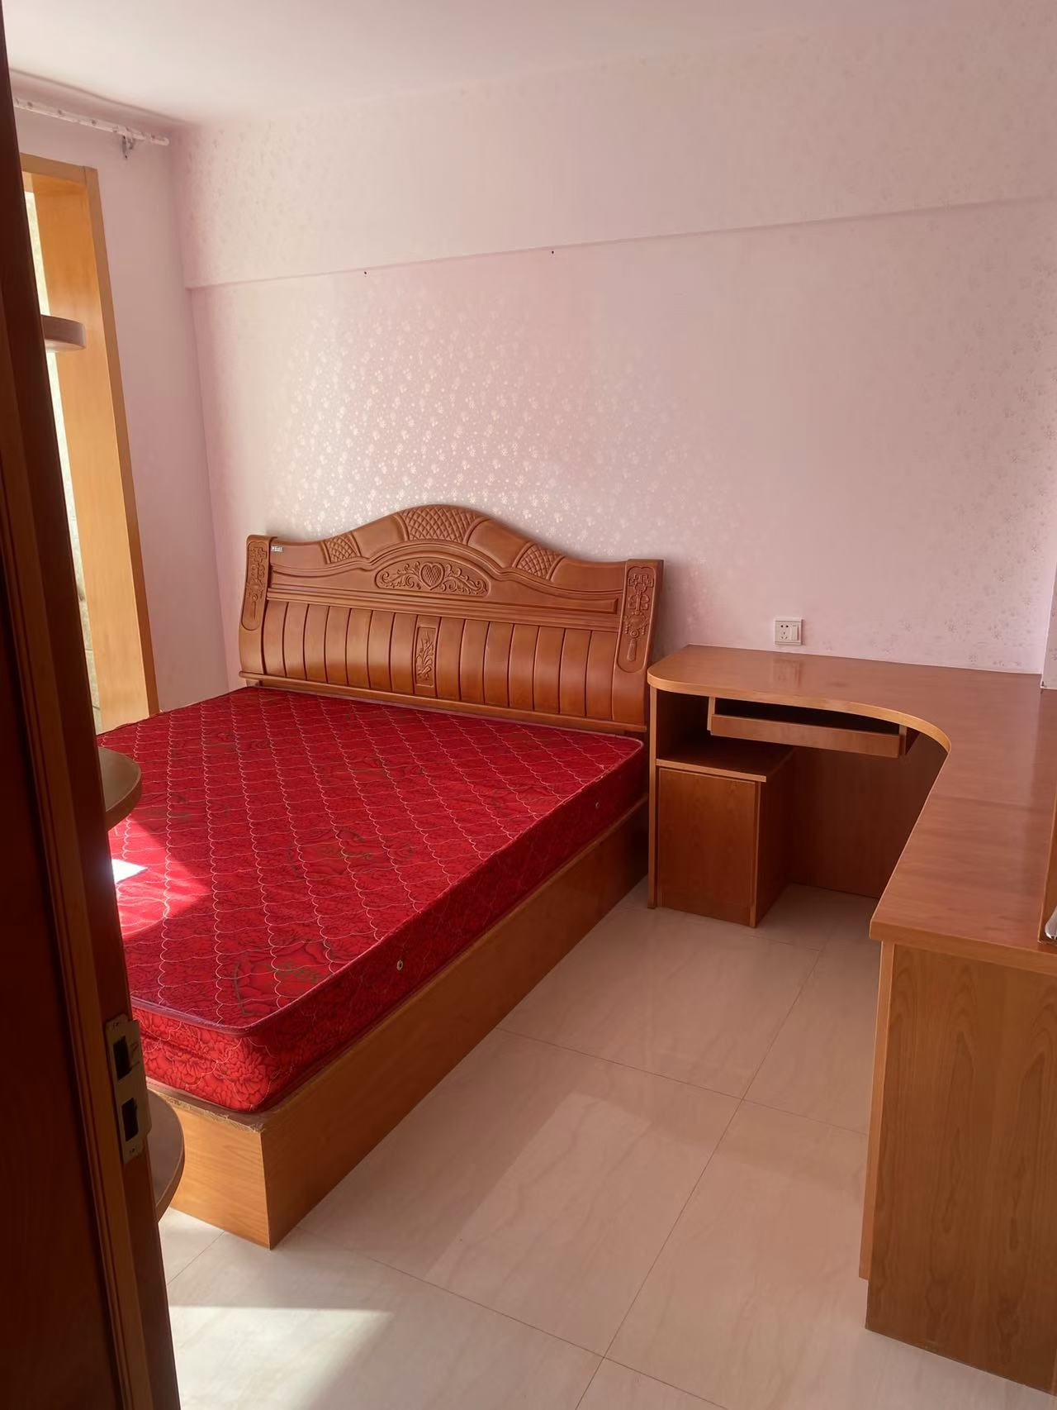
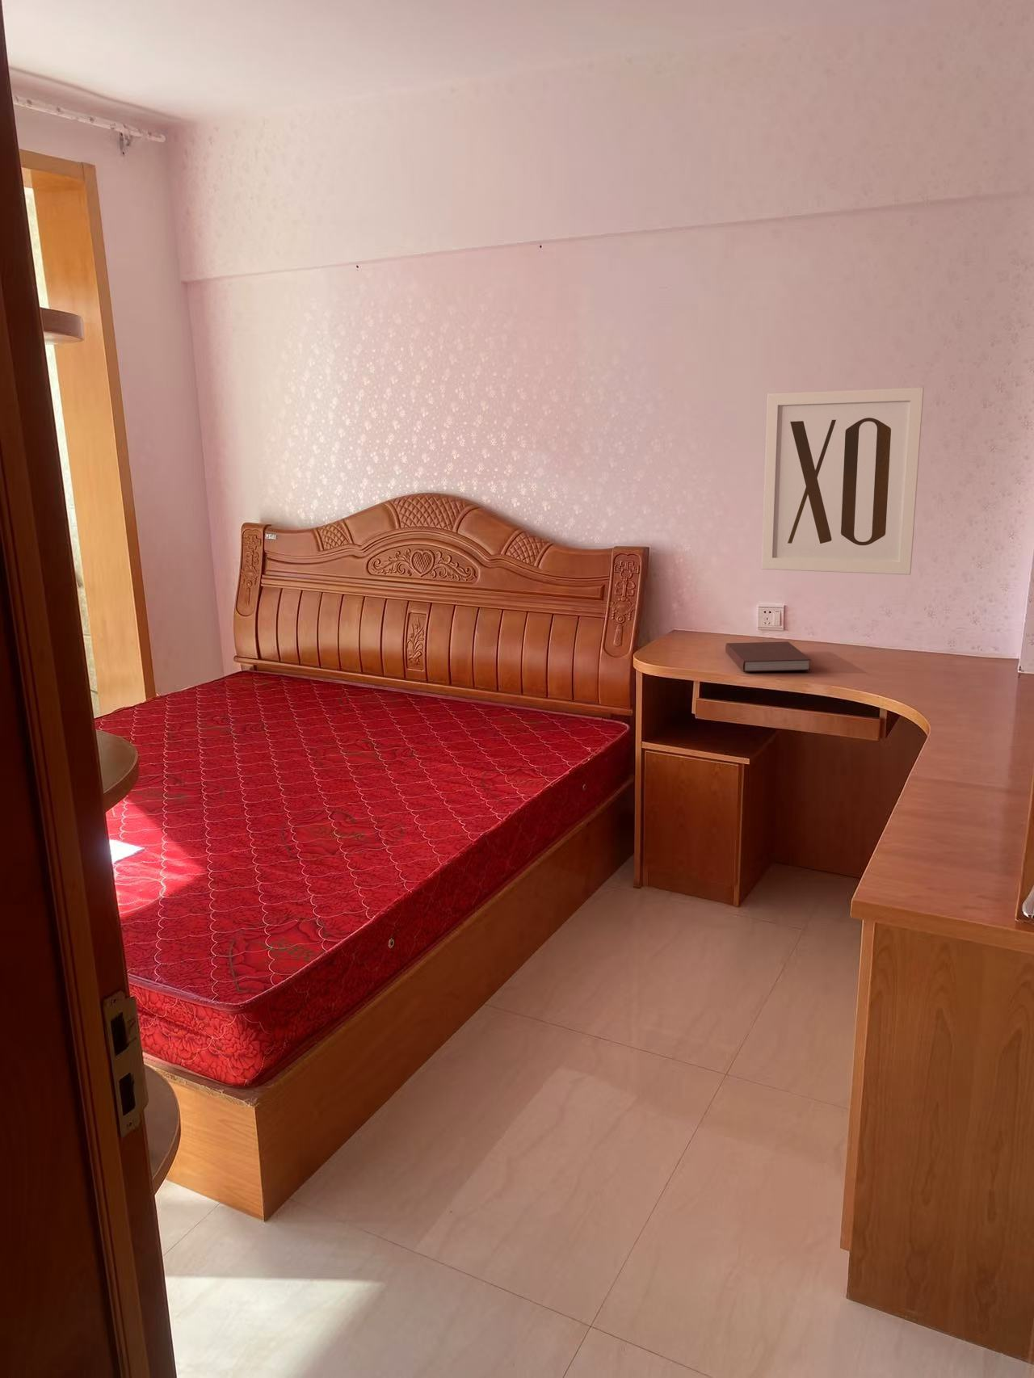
+ notebook [724,641,811,673]
+ wall art [761,387,925,576]
